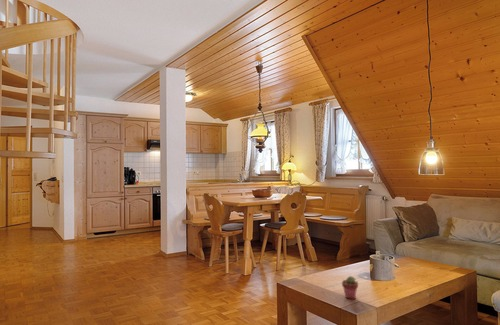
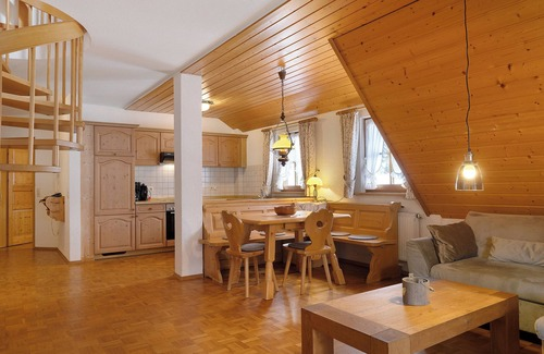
- potted succulent [341,275,359,300]
